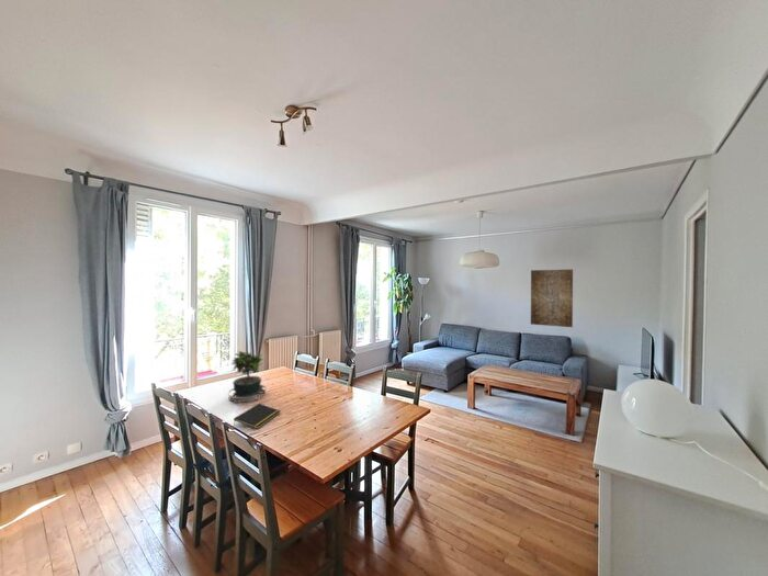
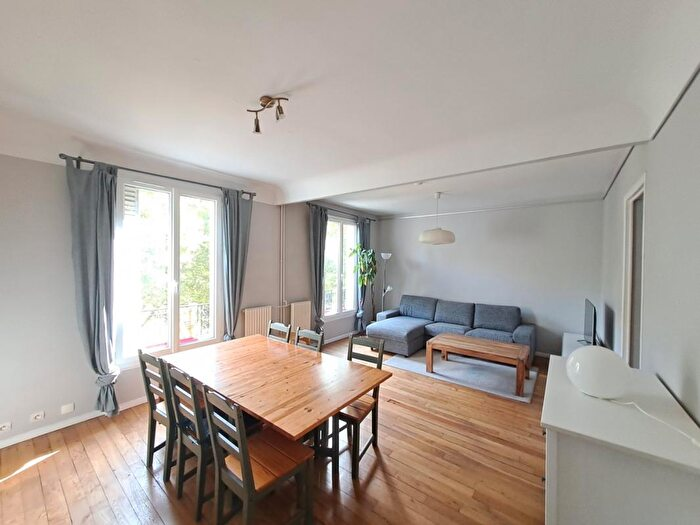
- wall art [530,268,574,328]
- potted plant [227,350,268,404]
- notepad [233,403,282,430]
